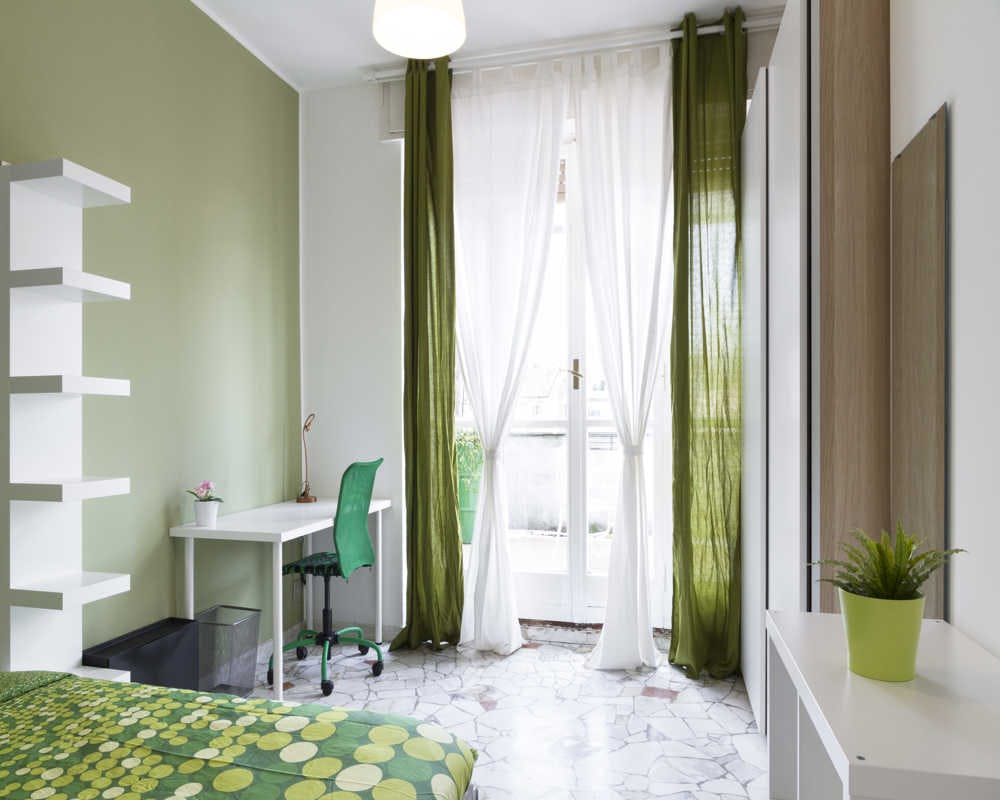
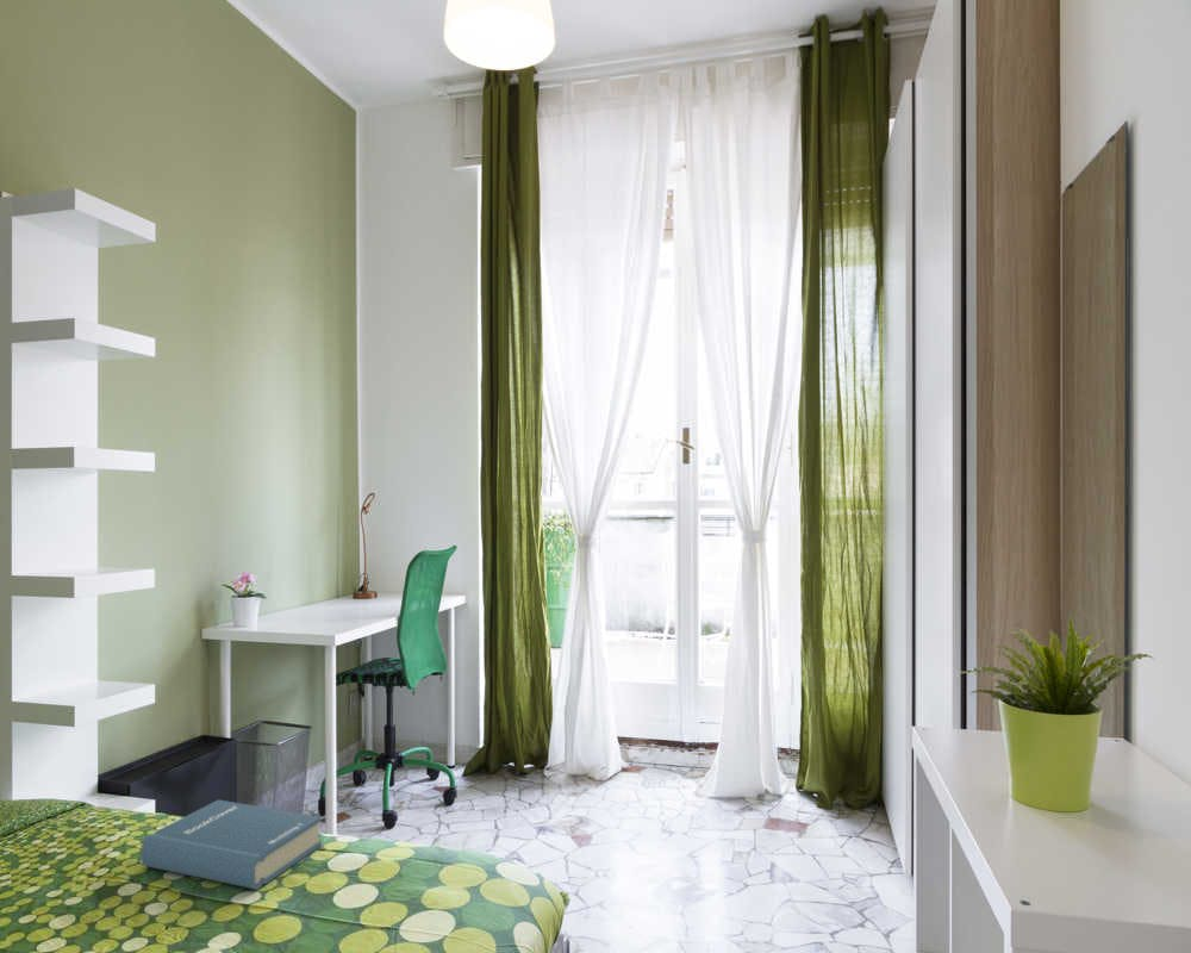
+ hardback book [141,798,323,891]
